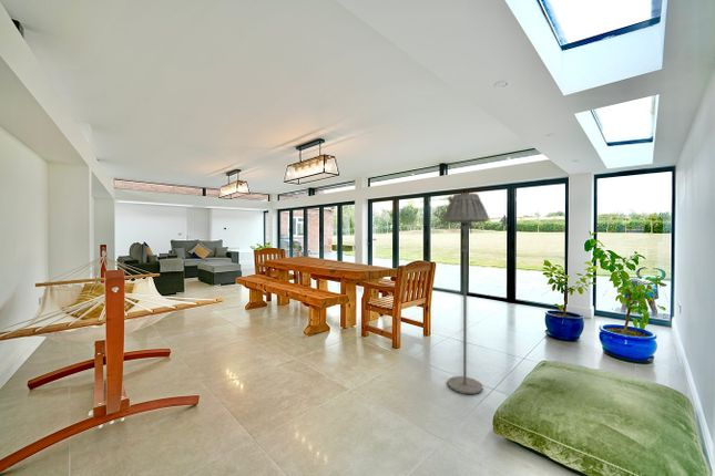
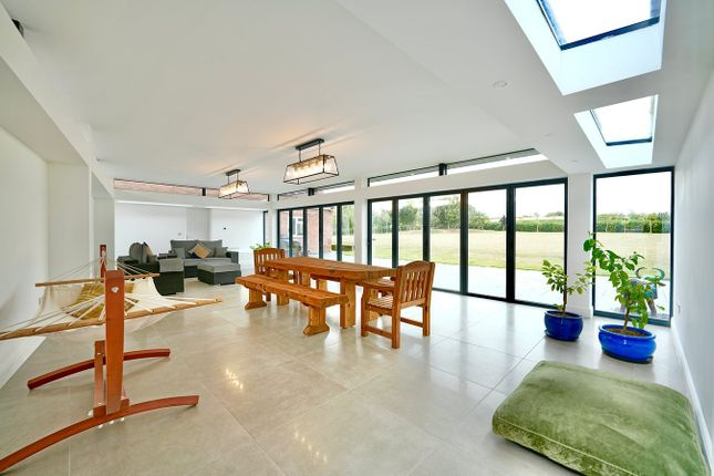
- floor lamp [442,192,490,395]
